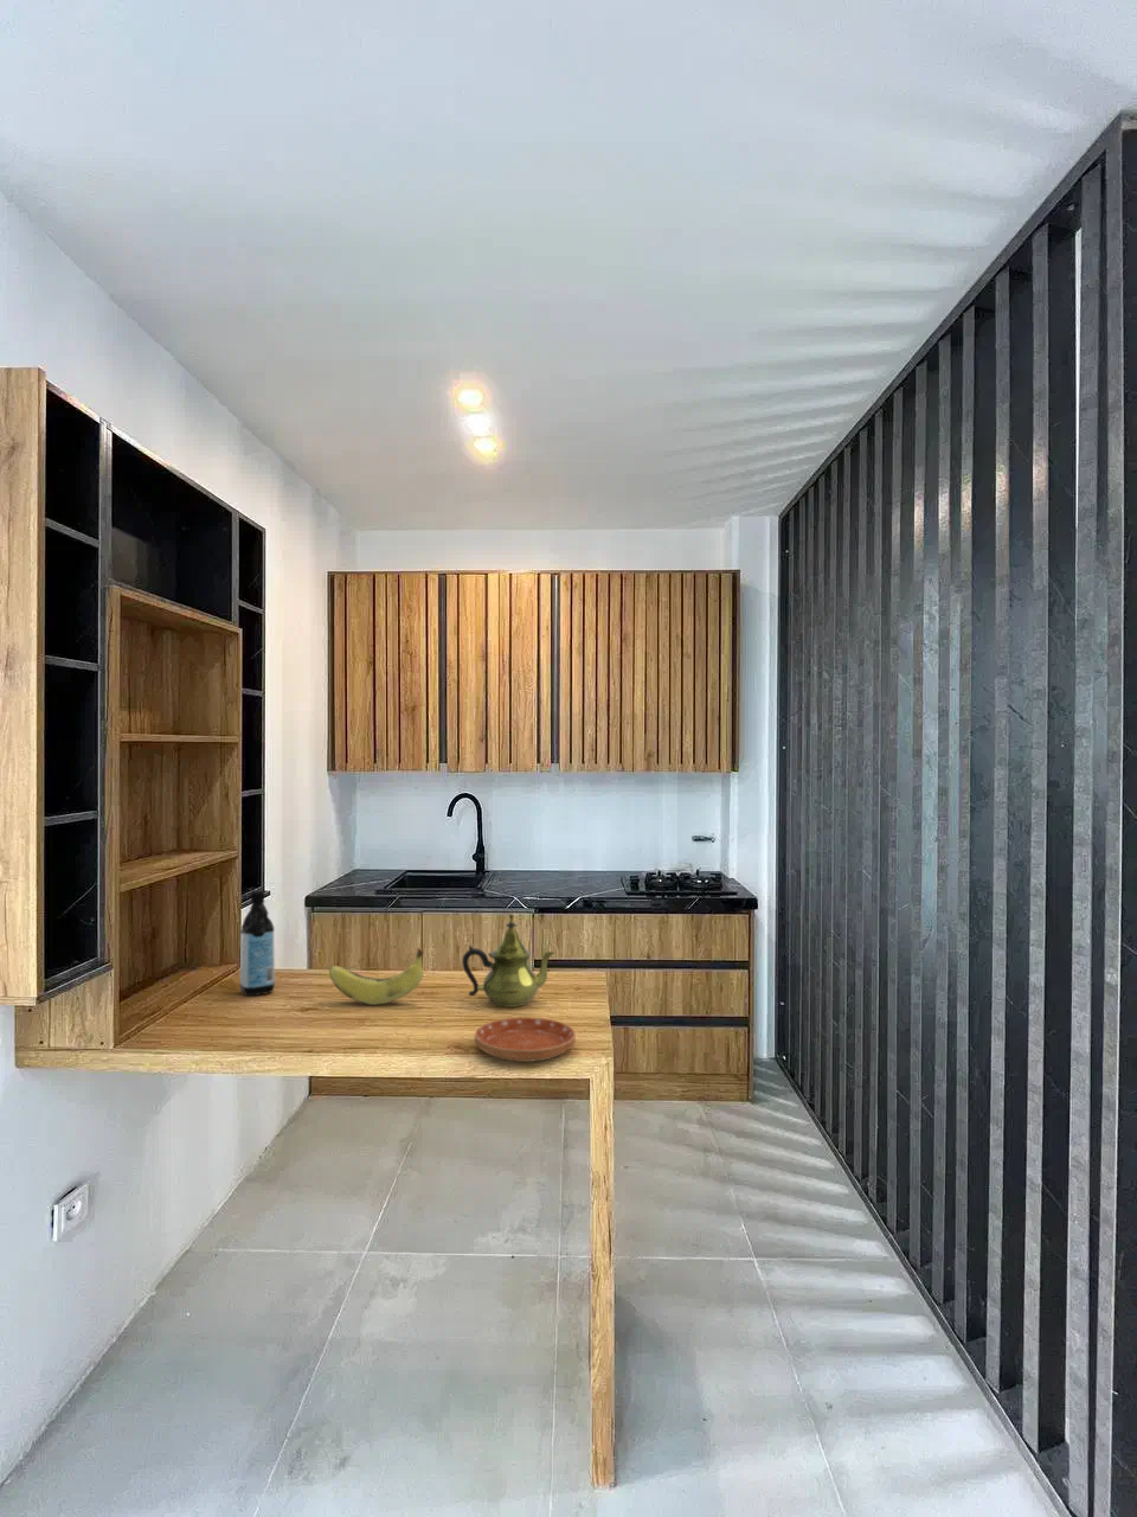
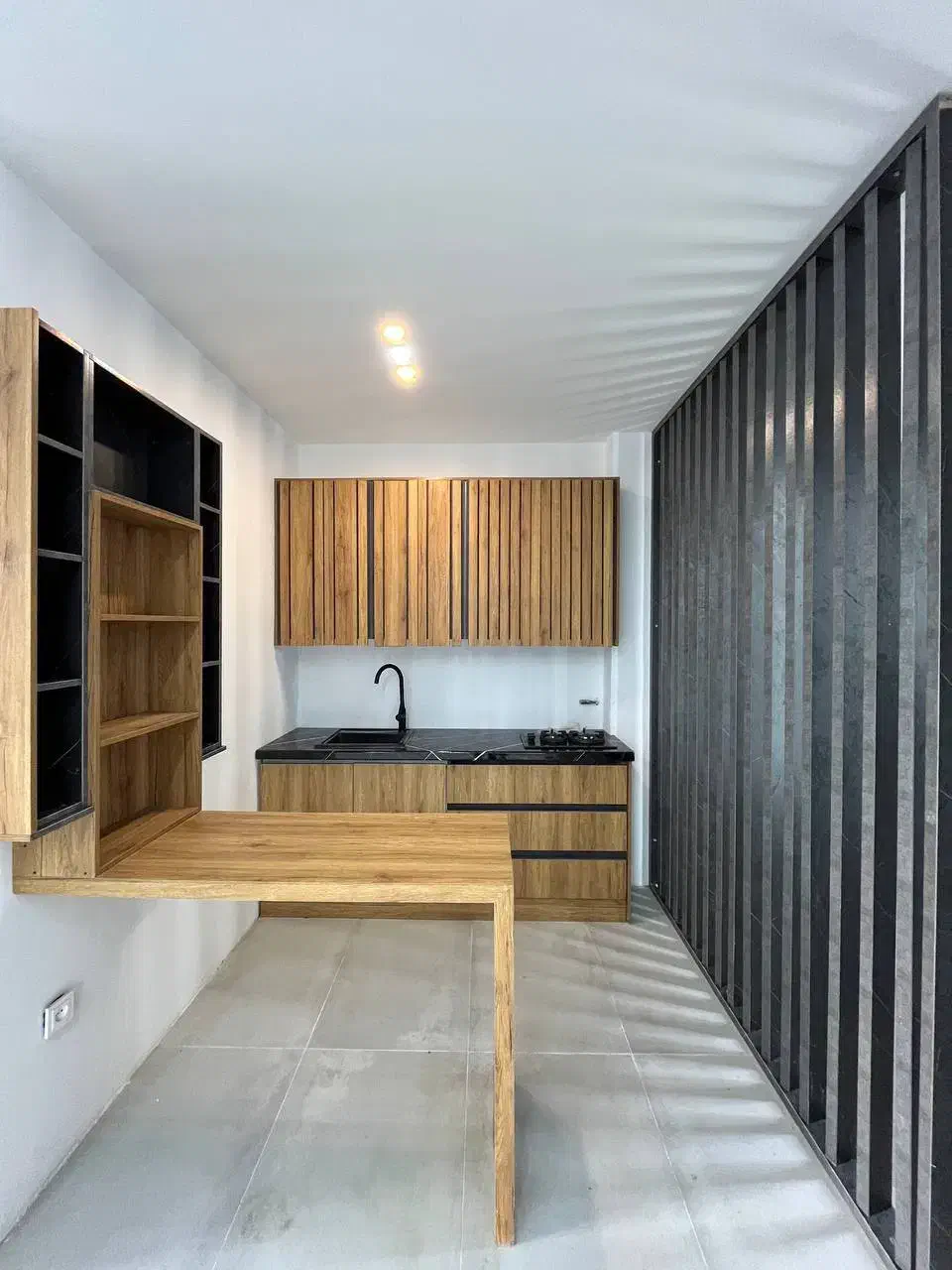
- teapot [461,913,555,1008]
- saucer [474,1015,577,1063]
- banana [328,946,425,1006]
- water bottle [239,890,276,996]
